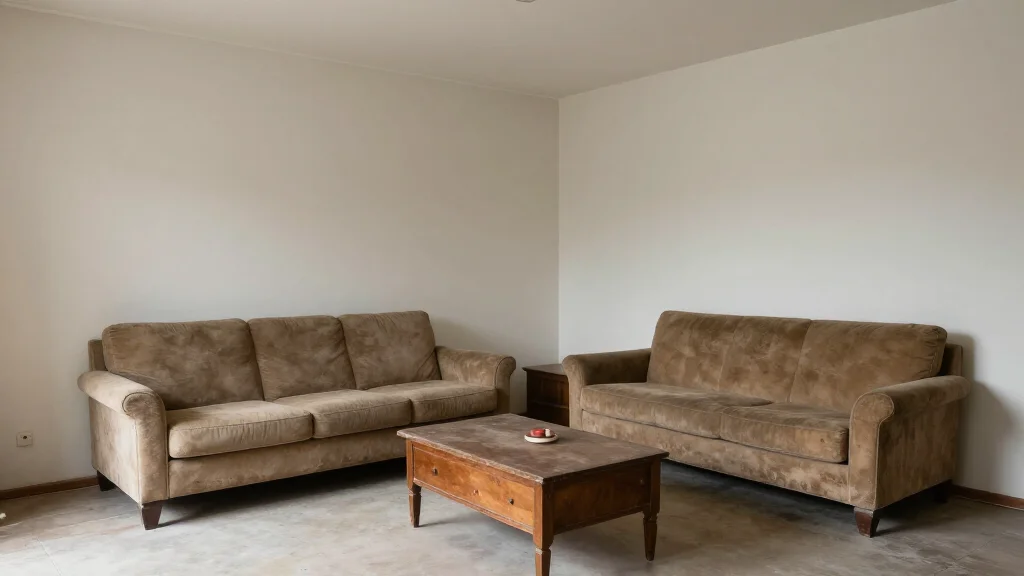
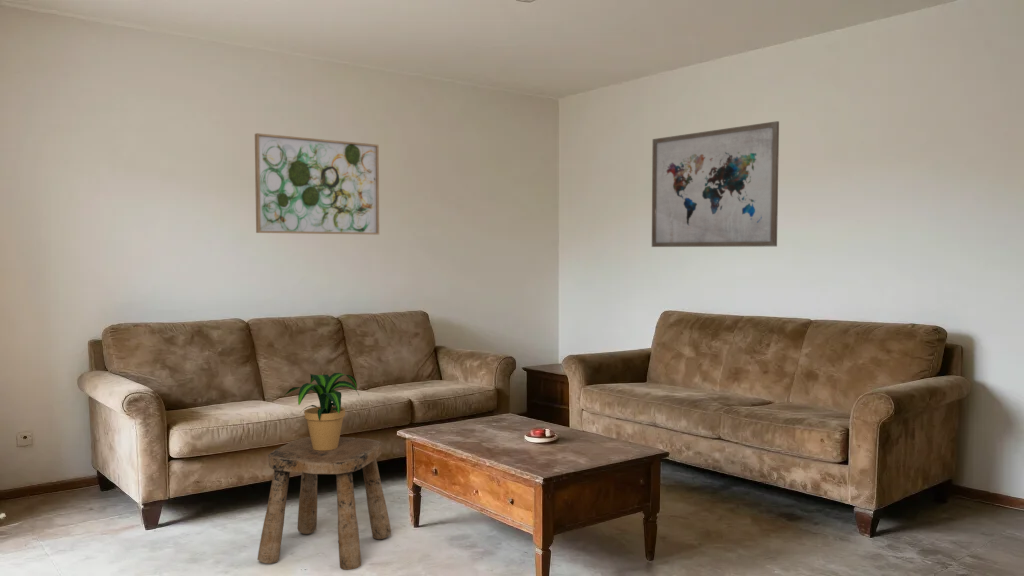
+ wall art [254,132,380,236]
+ stool [257,436,392,571]
+ potted plant [282,372,360,451]
+ wall art [651,120,780,248]
